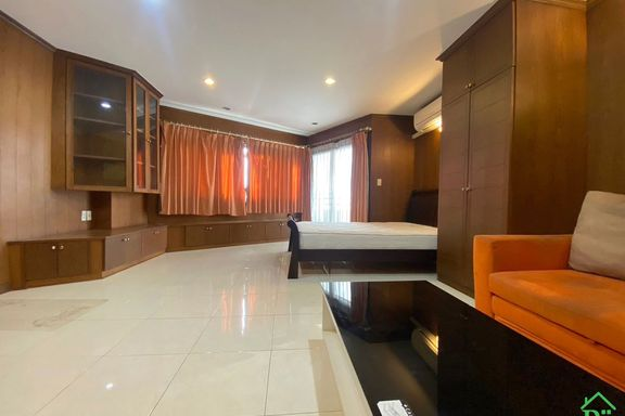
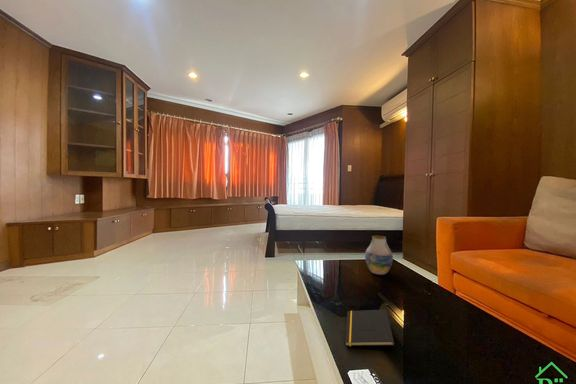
+ notepad [344,308,396,347]
+ vase [364,235,394,276]
